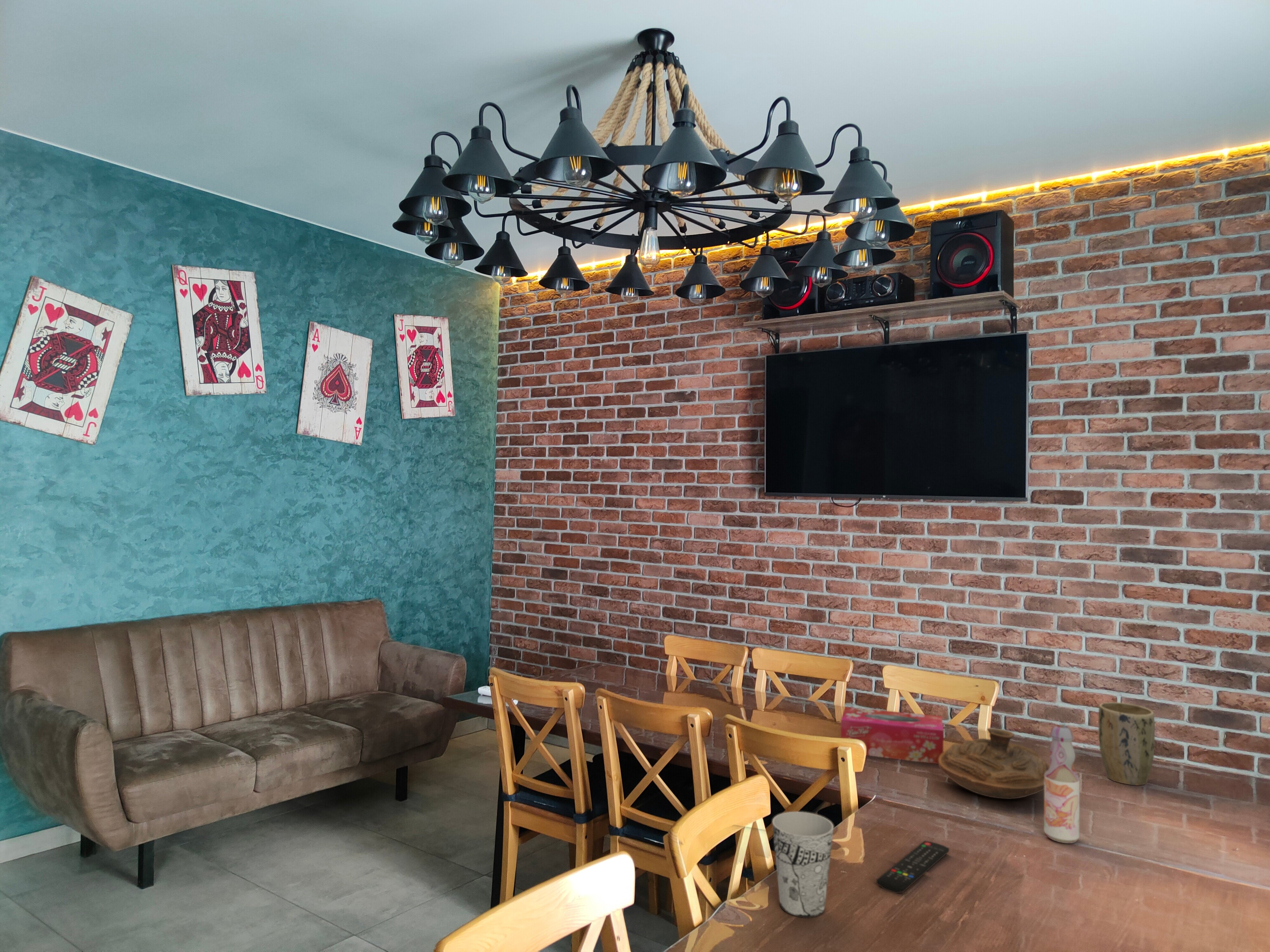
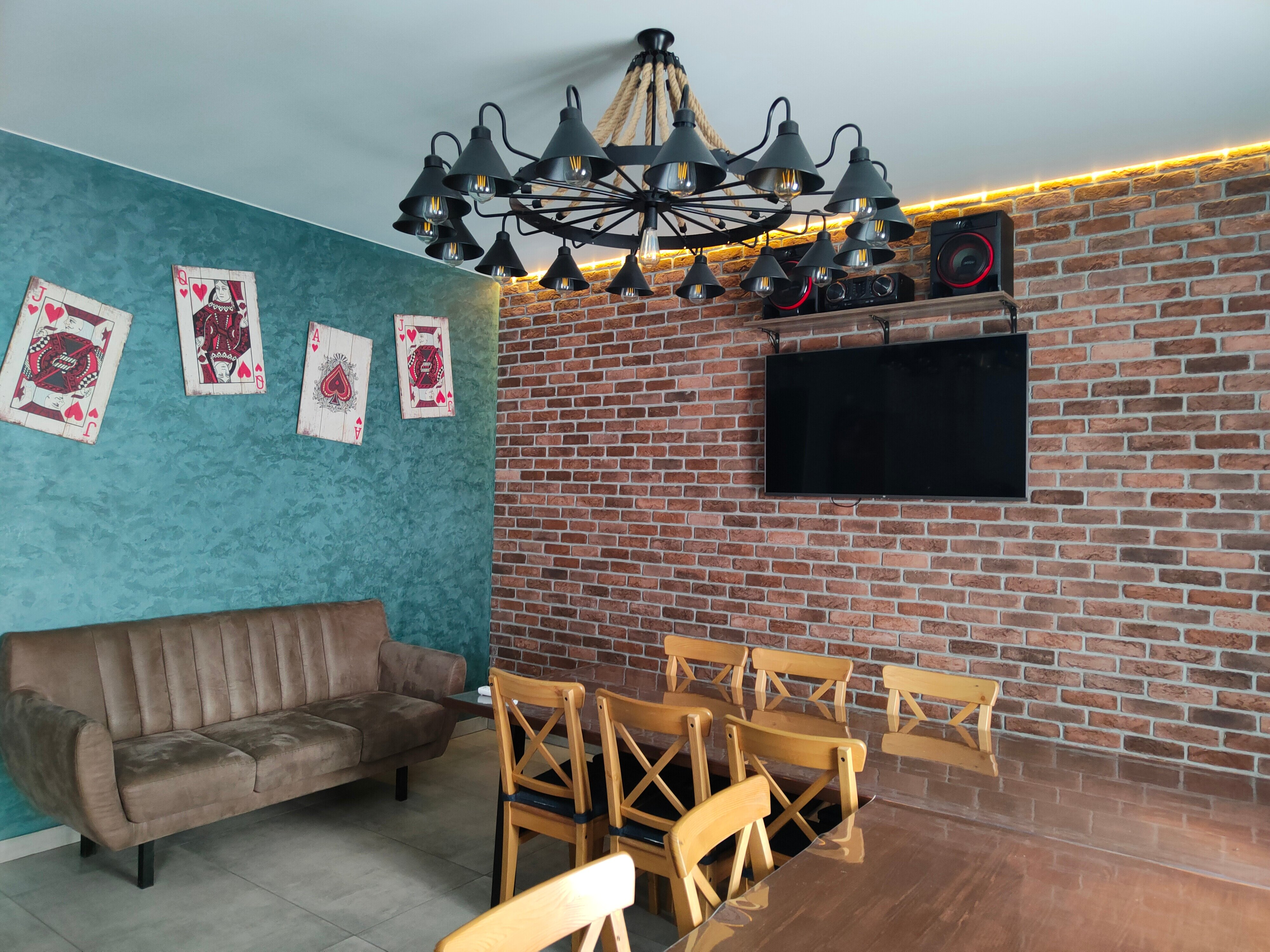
- bottle [1044,724,1080,844]
- decorative bowl [938,728,1050,799]
- cup [772,811,834,918]
- plant pot [1098,702,1155,786]
- remote control [876,840,949,894]
- tissue box [840,707,944,764]
